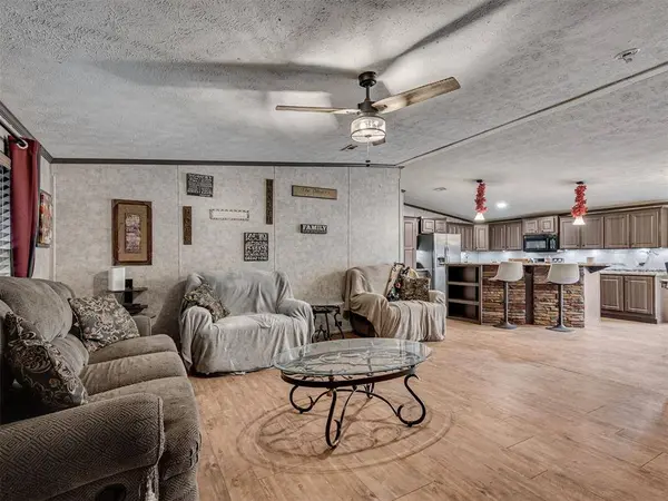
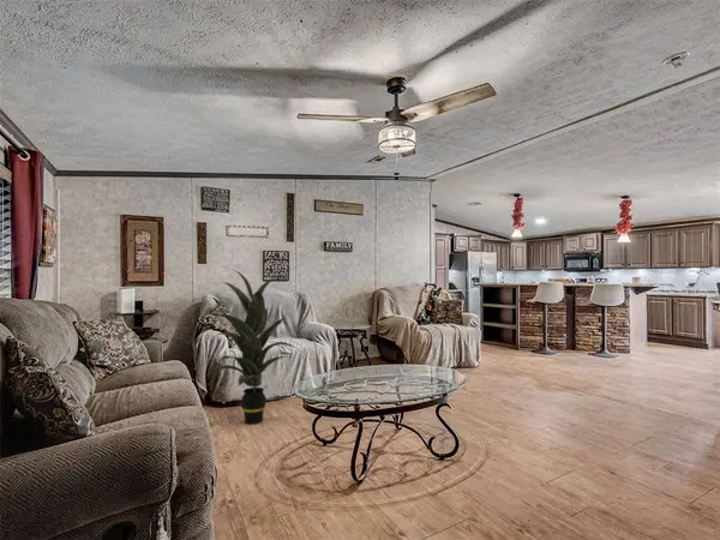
+ indoor plant [202,268,298,426]
